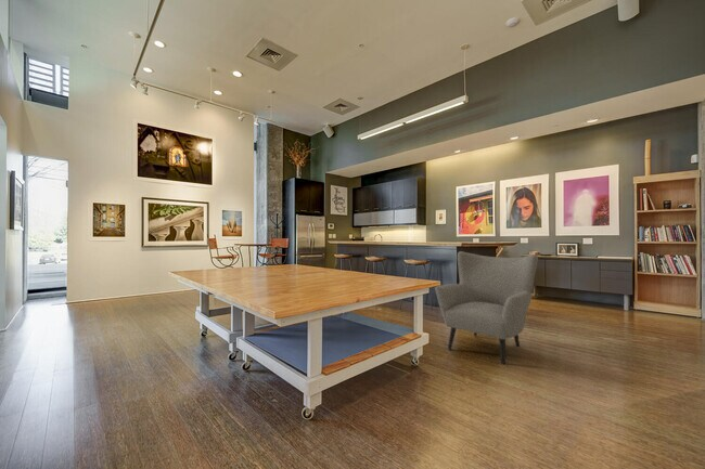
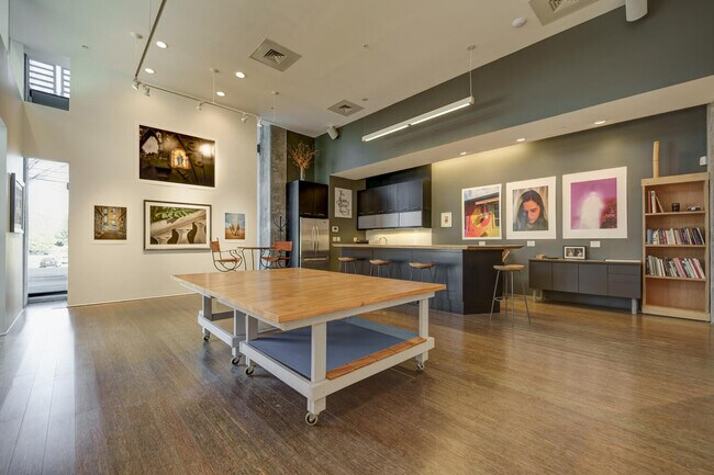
- chair [434,250,539,365]
